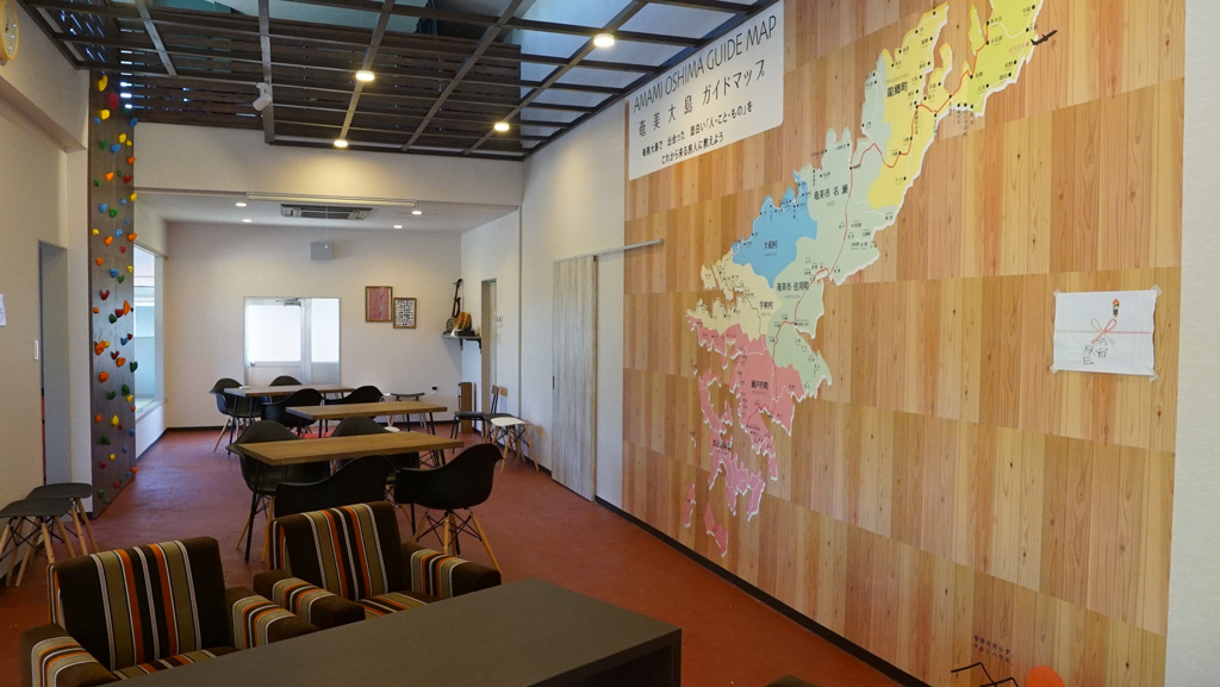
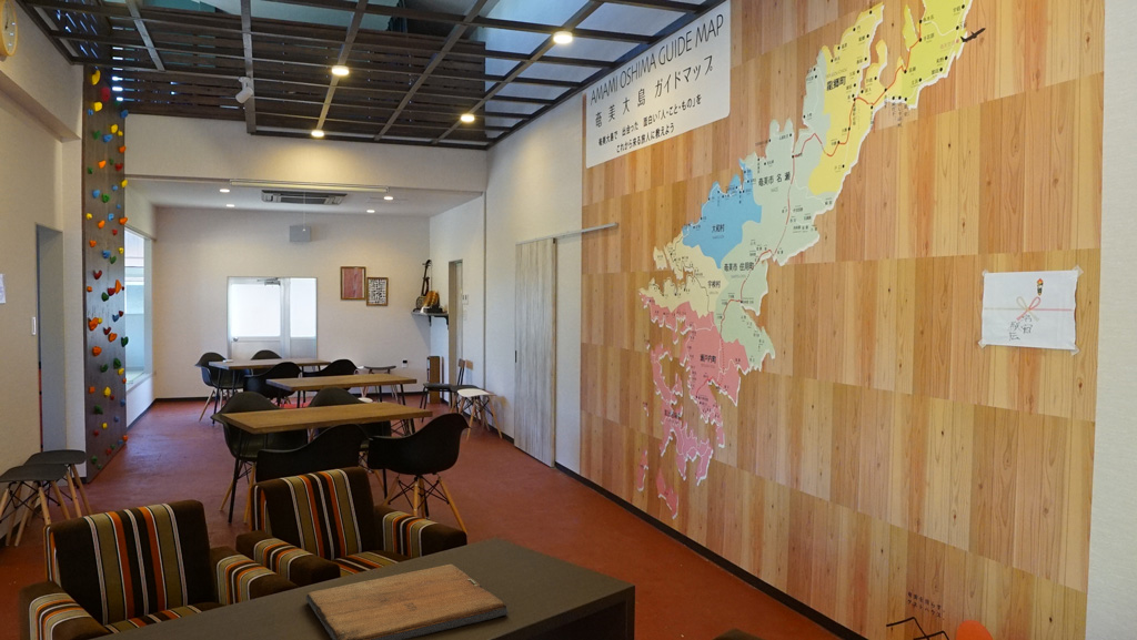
+ religious icon [305,563,510,640]
